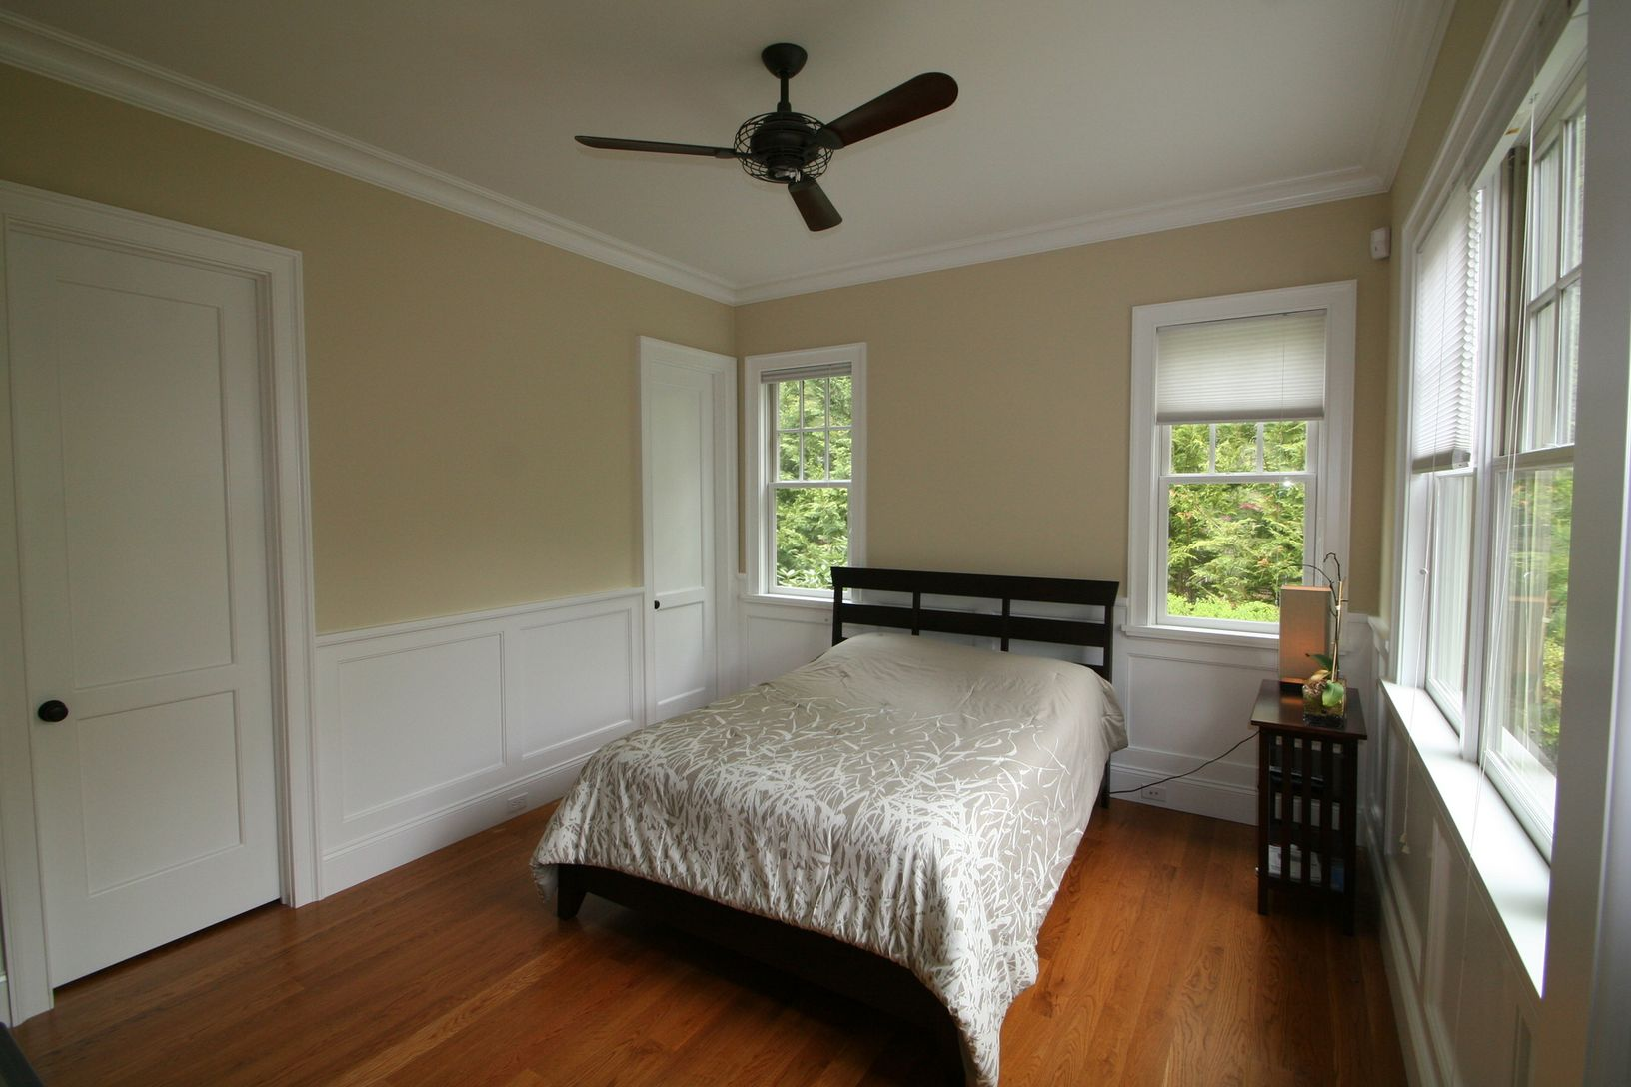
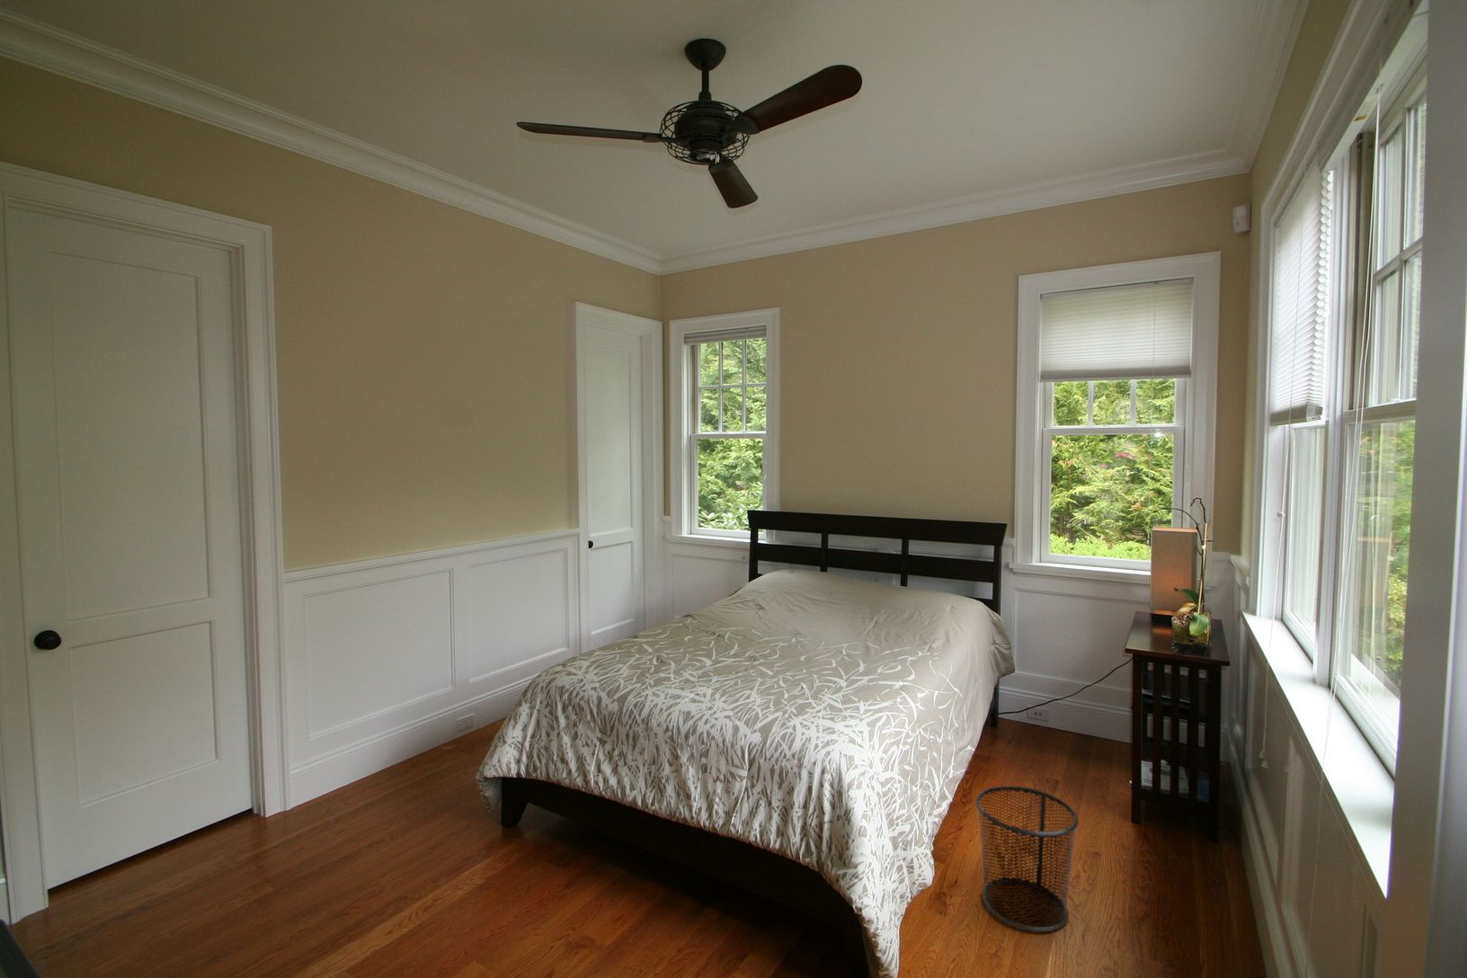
+ waste bin [976,785,1080,933]
